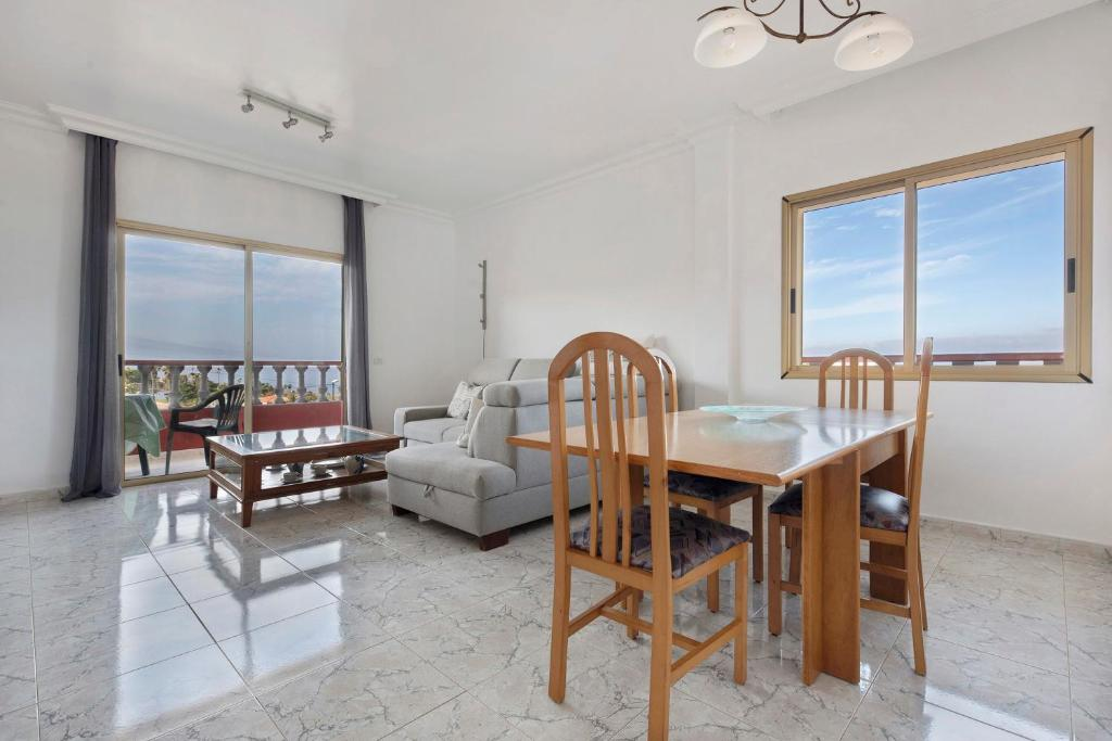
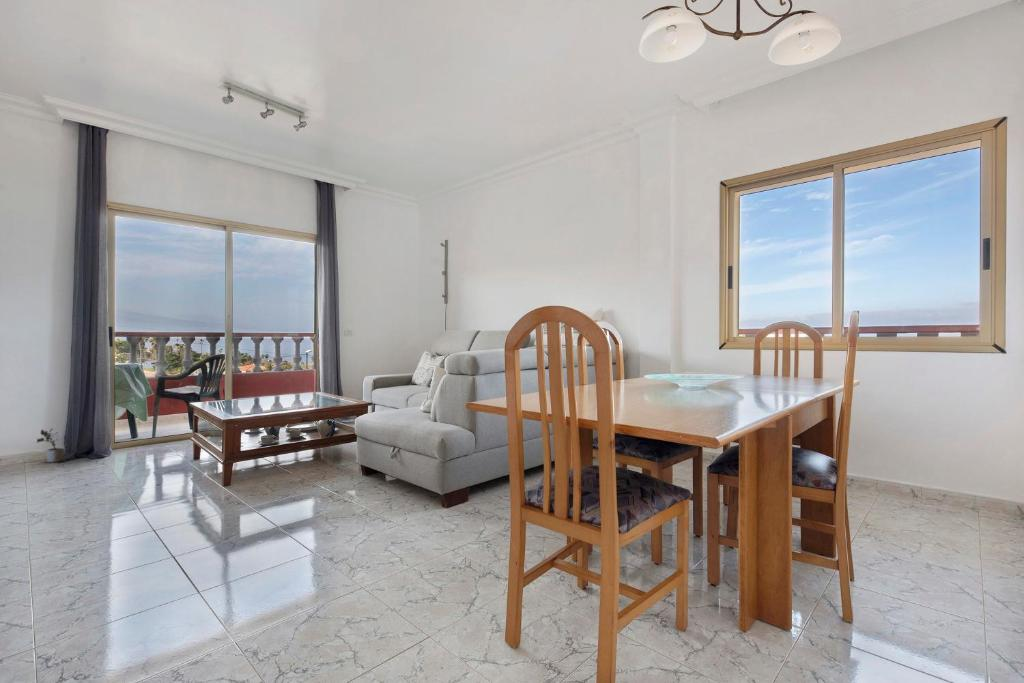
+ potted plant [36,427,66,463]
